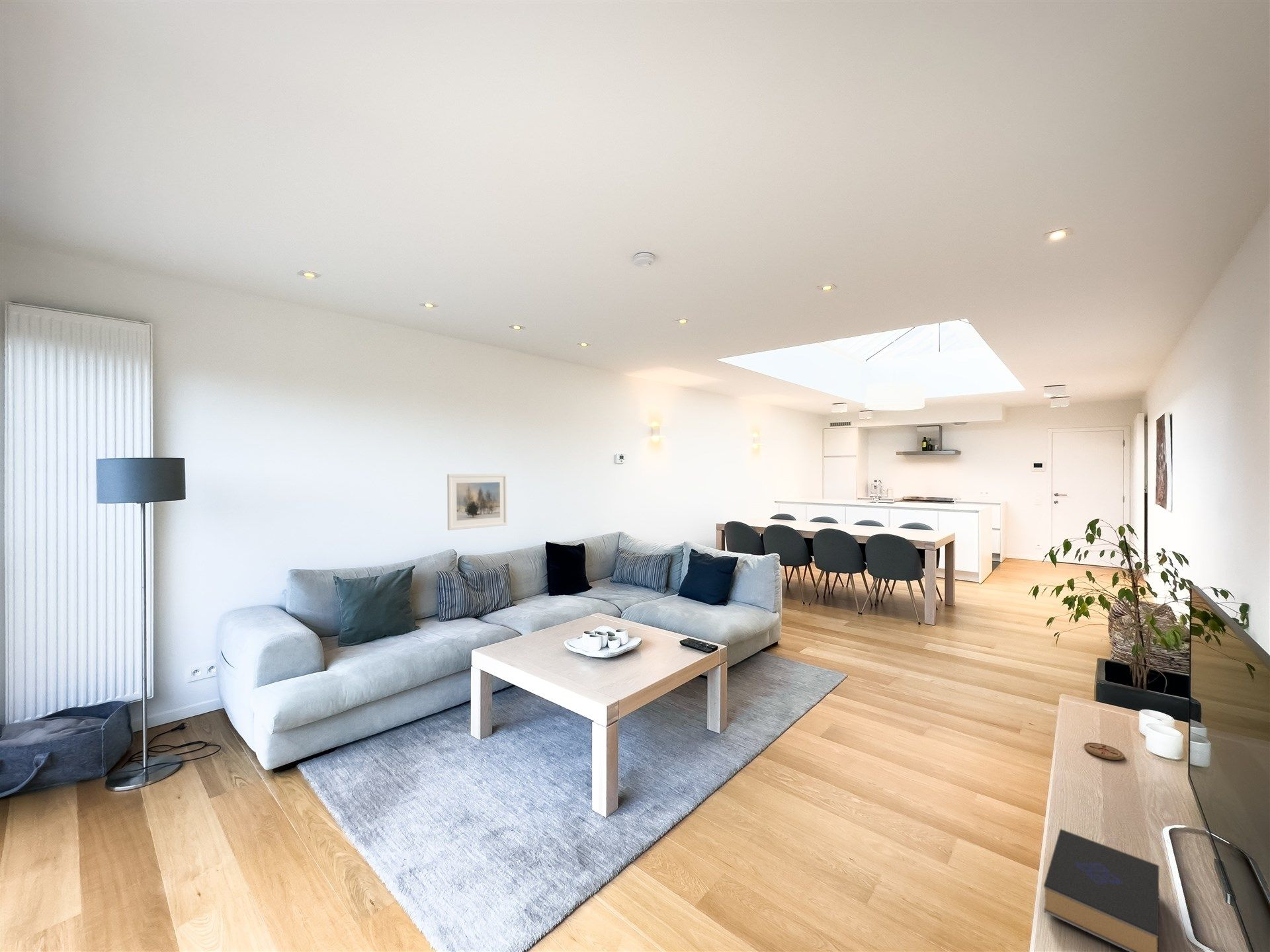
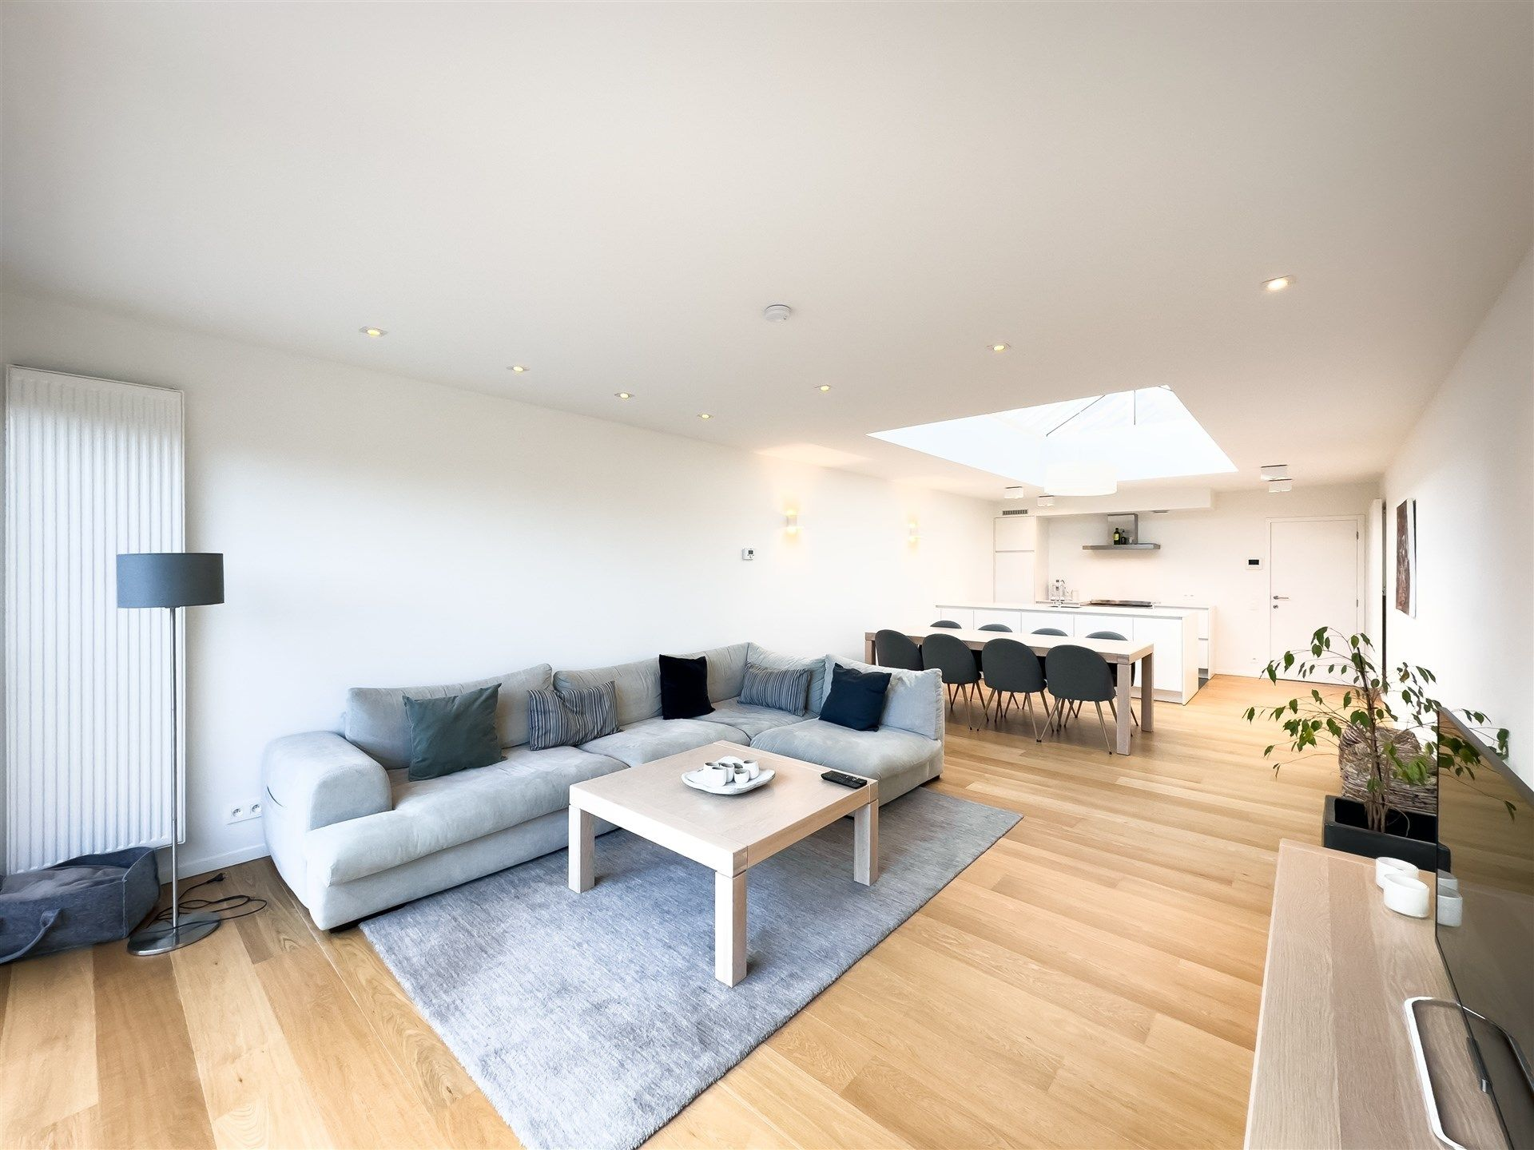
- book [1043,828,1160,952]
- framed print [446,473,508,531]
- coaster [1083,742,1125,761]
